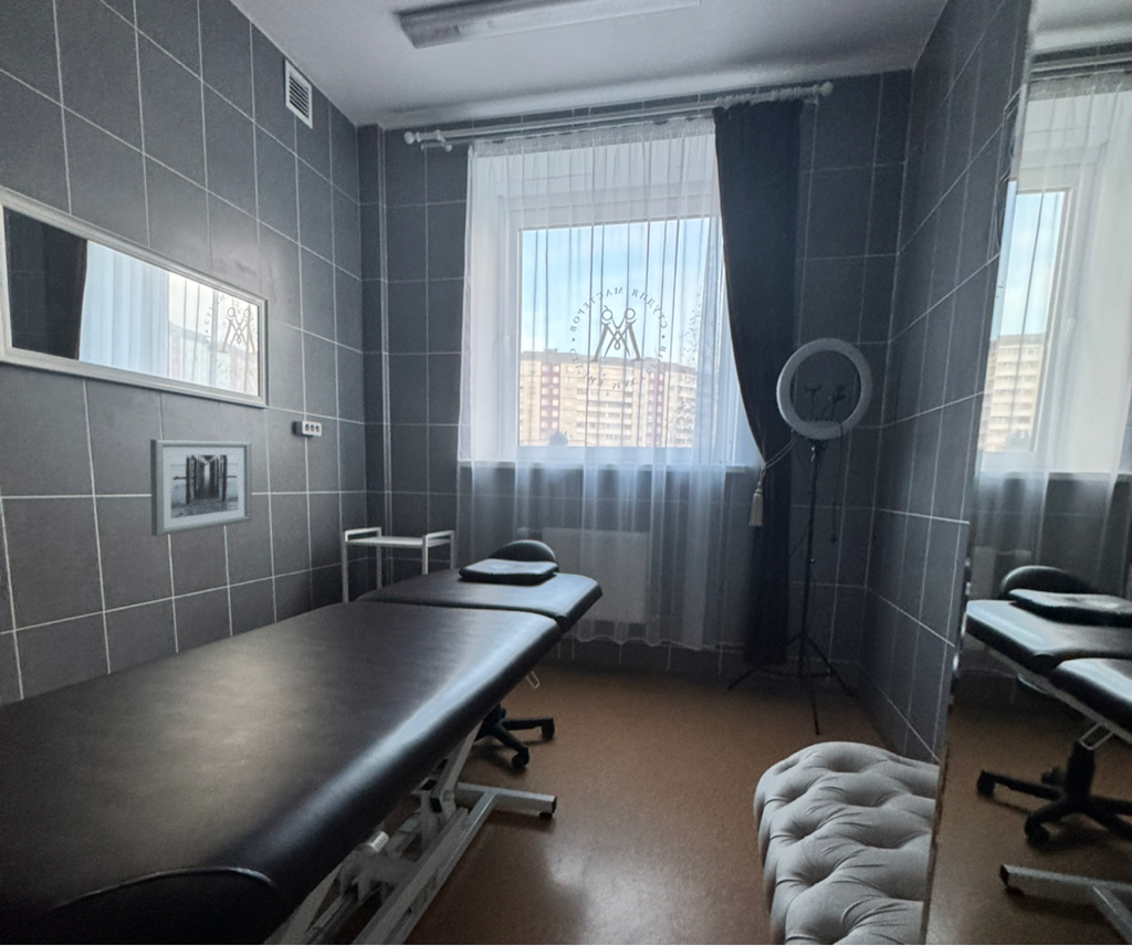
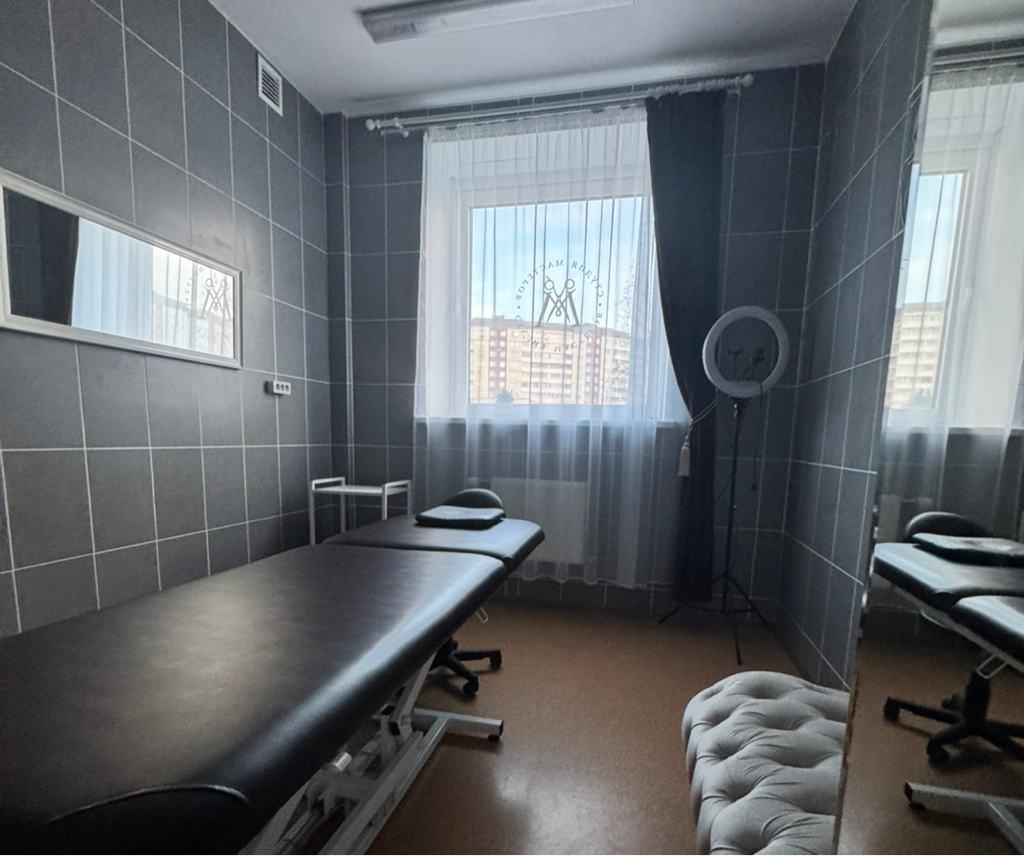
- wall art [149,439,253,537]
